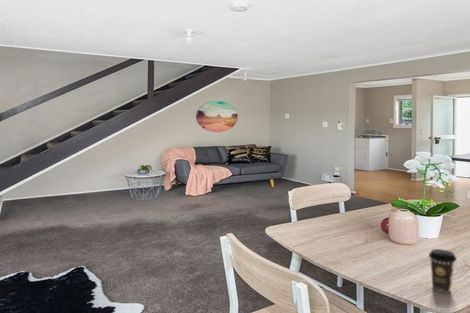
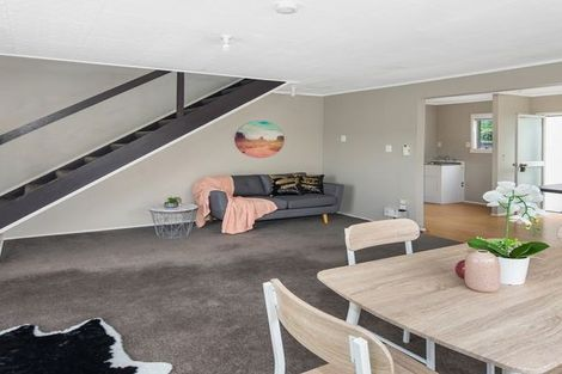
- coffee cup [428,248,458,293]
